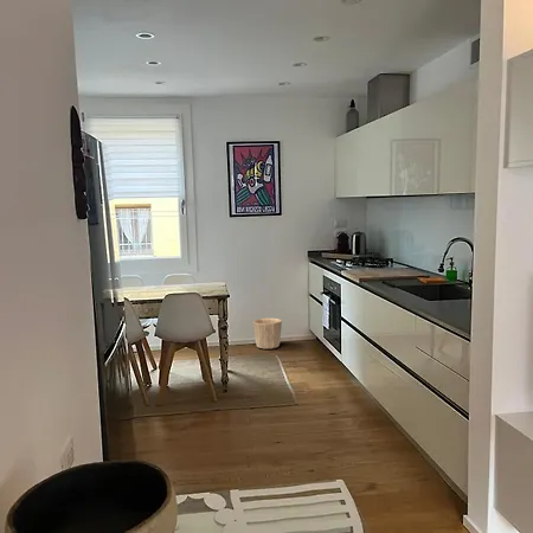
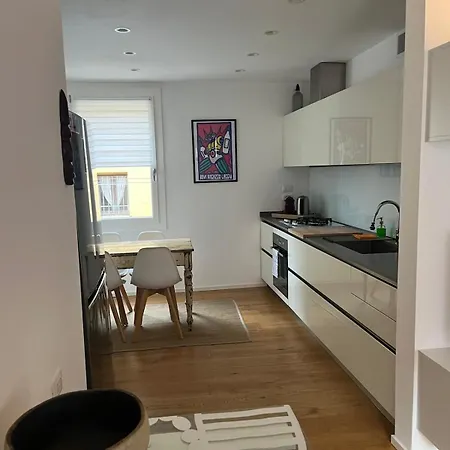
- waste basket [252,317,283,351]
